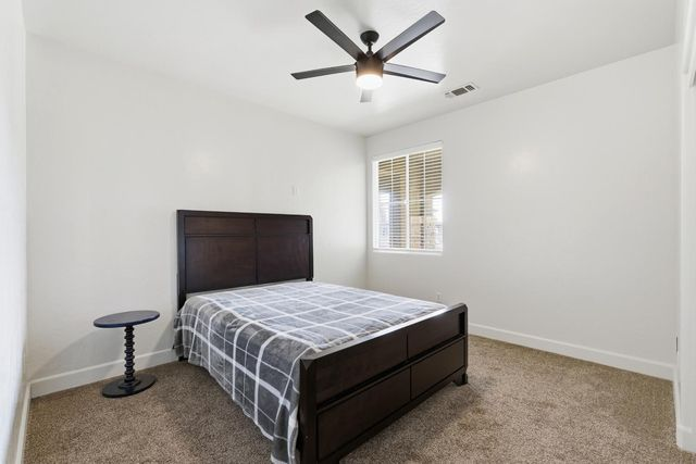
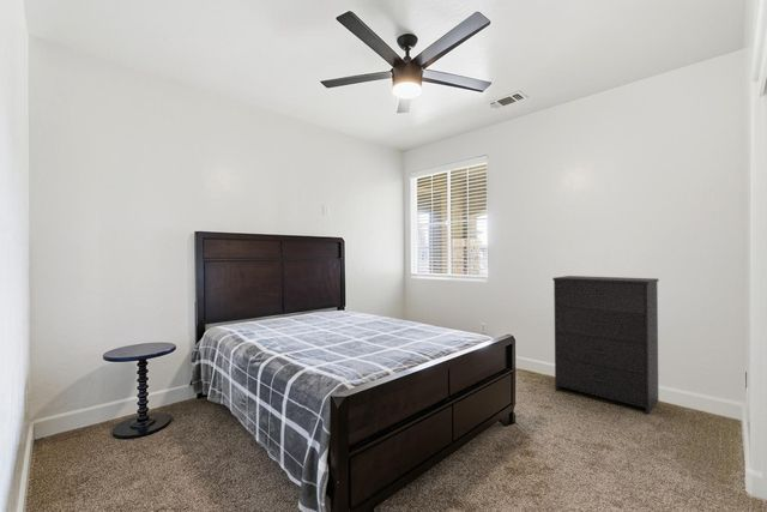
+ dresser [551,275,659,416]
